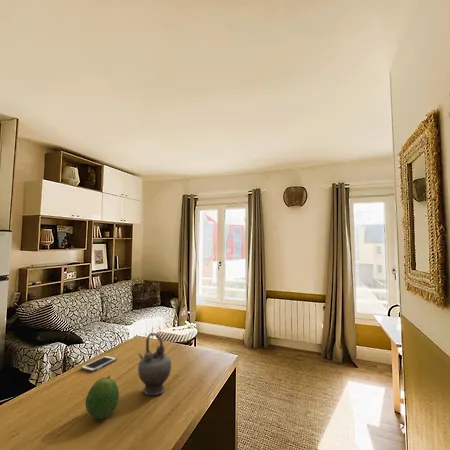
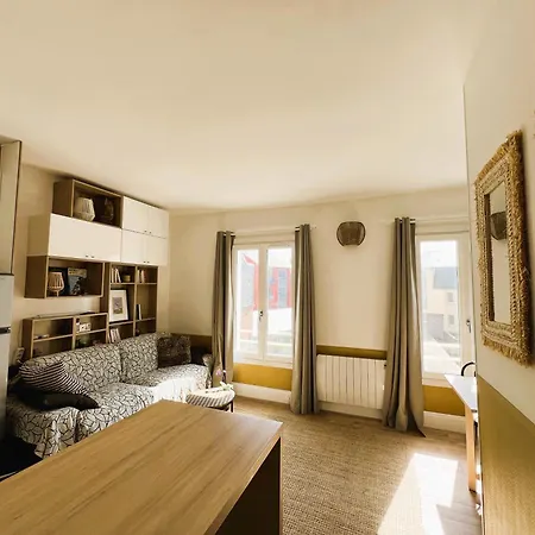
- fruit [85,375,120,420]
- teapot [137,332,172,396]
- cell phone [80,355,118,373]
